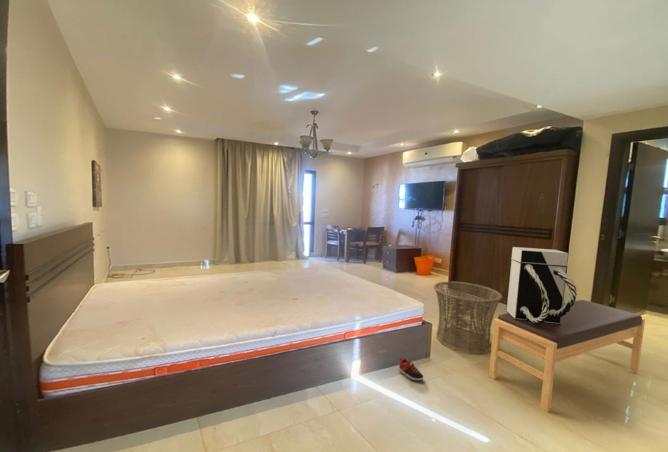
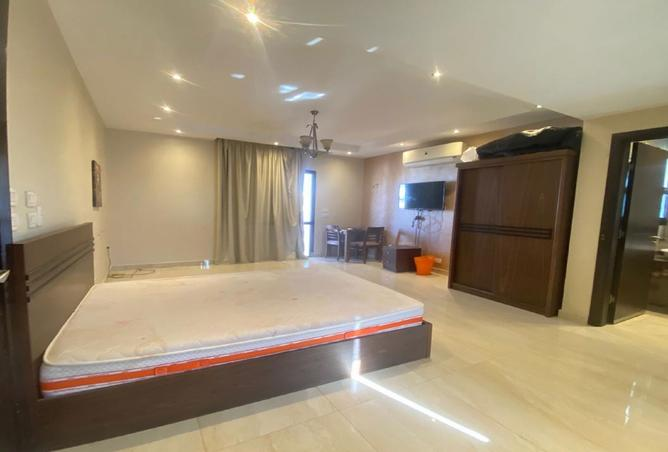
- basket [433,280,504,355]
- shoe [397,356,424,381]
- decorative box [505,246,578,325]
- bench [488,299,646,413]
